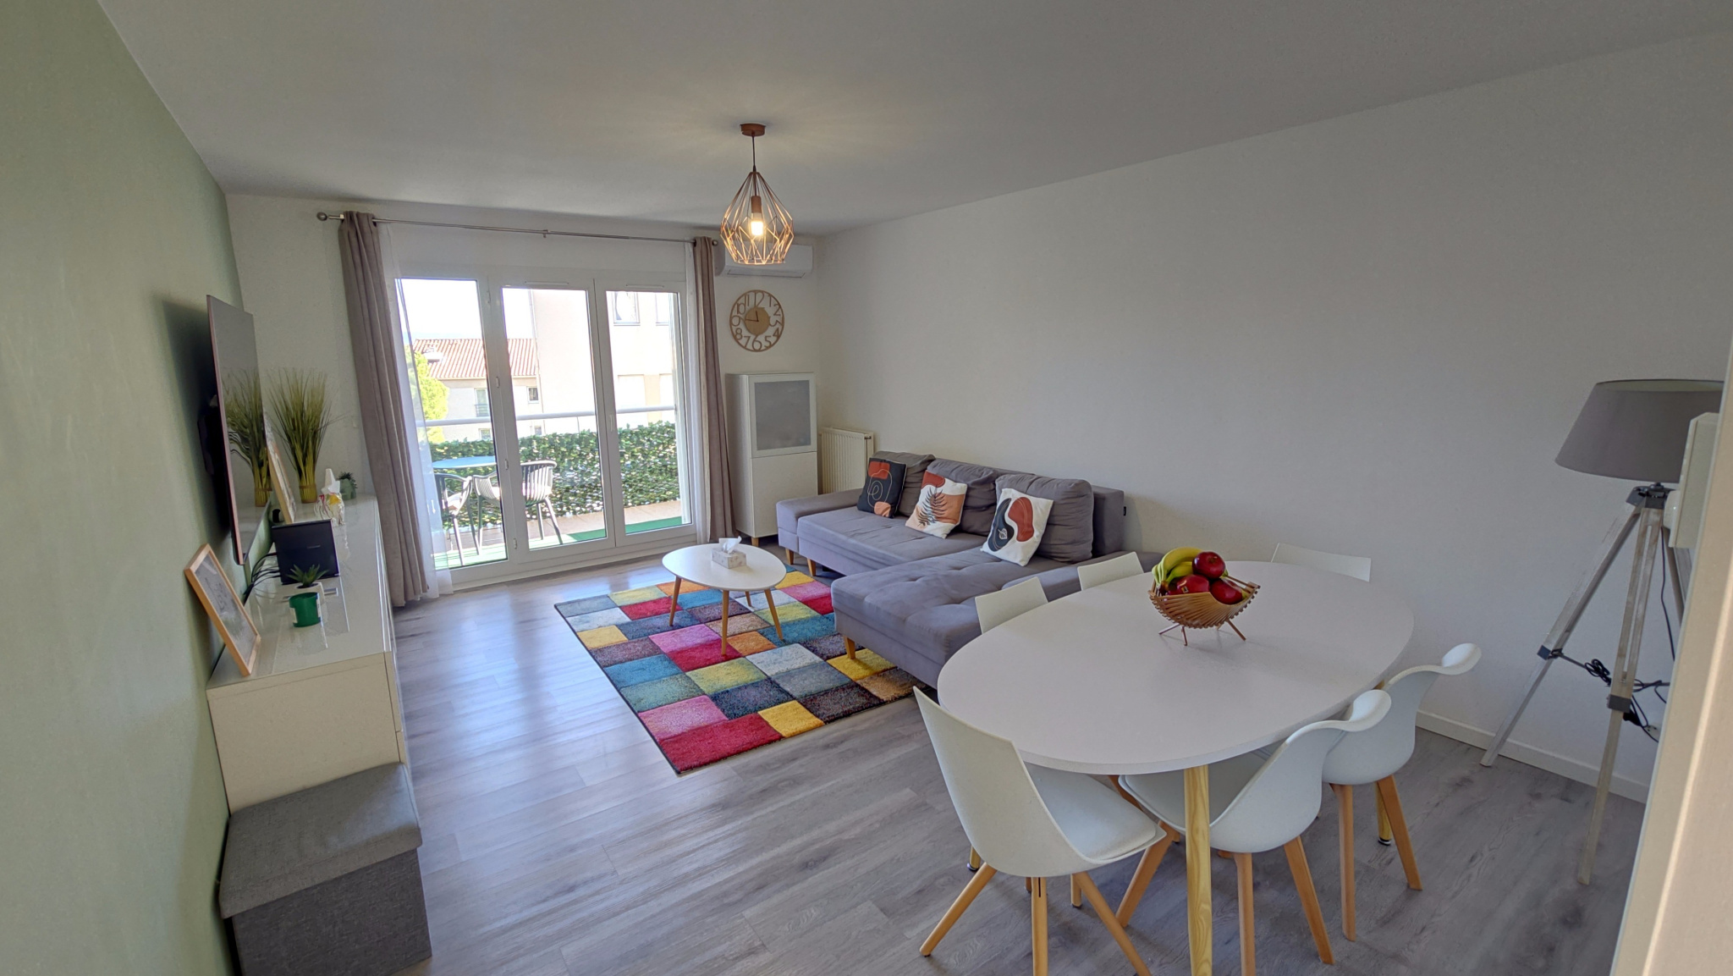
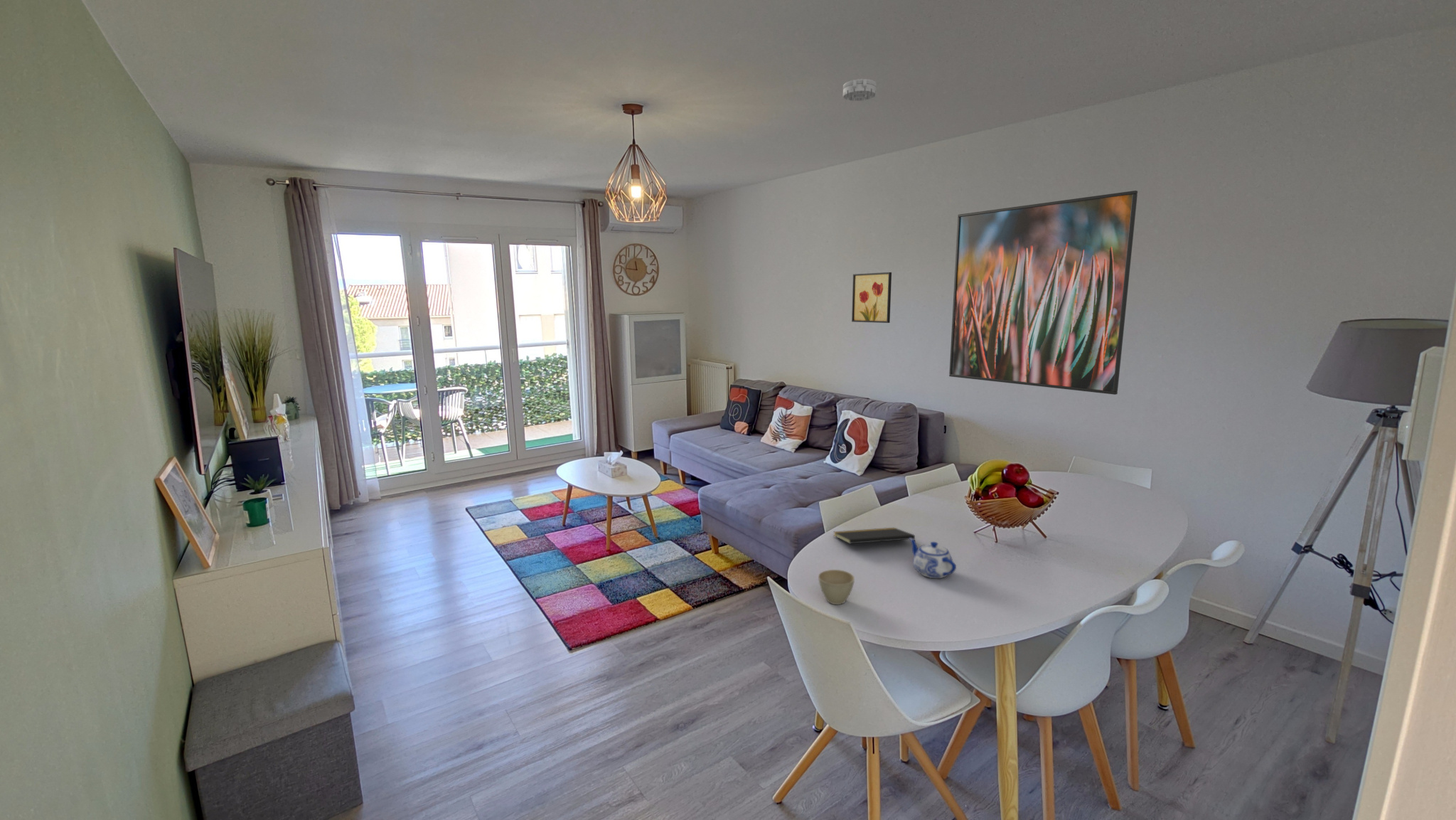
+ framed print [948,190,1138,395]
+ teapot [909,538,957,579]
+ notepad [833,527,916,545]
+ flower pot [818,569,855,605]
+ wall art [851,272,892,324]
+ smoke detector [842,78,877,102]
